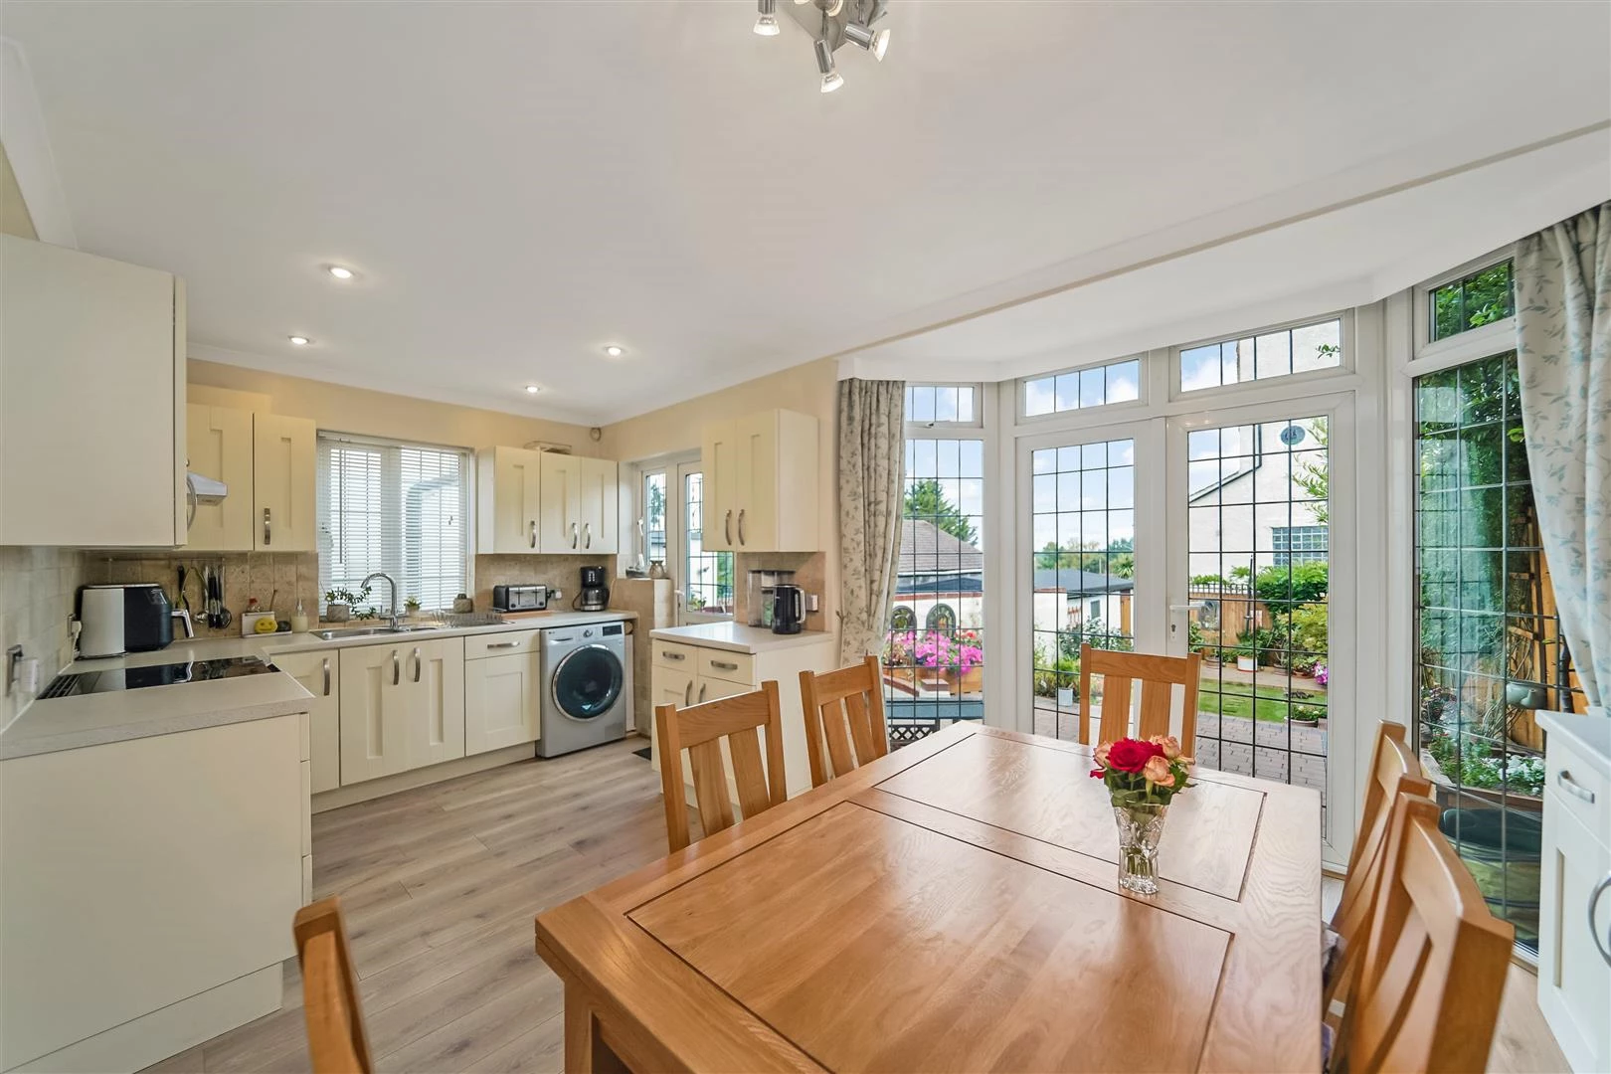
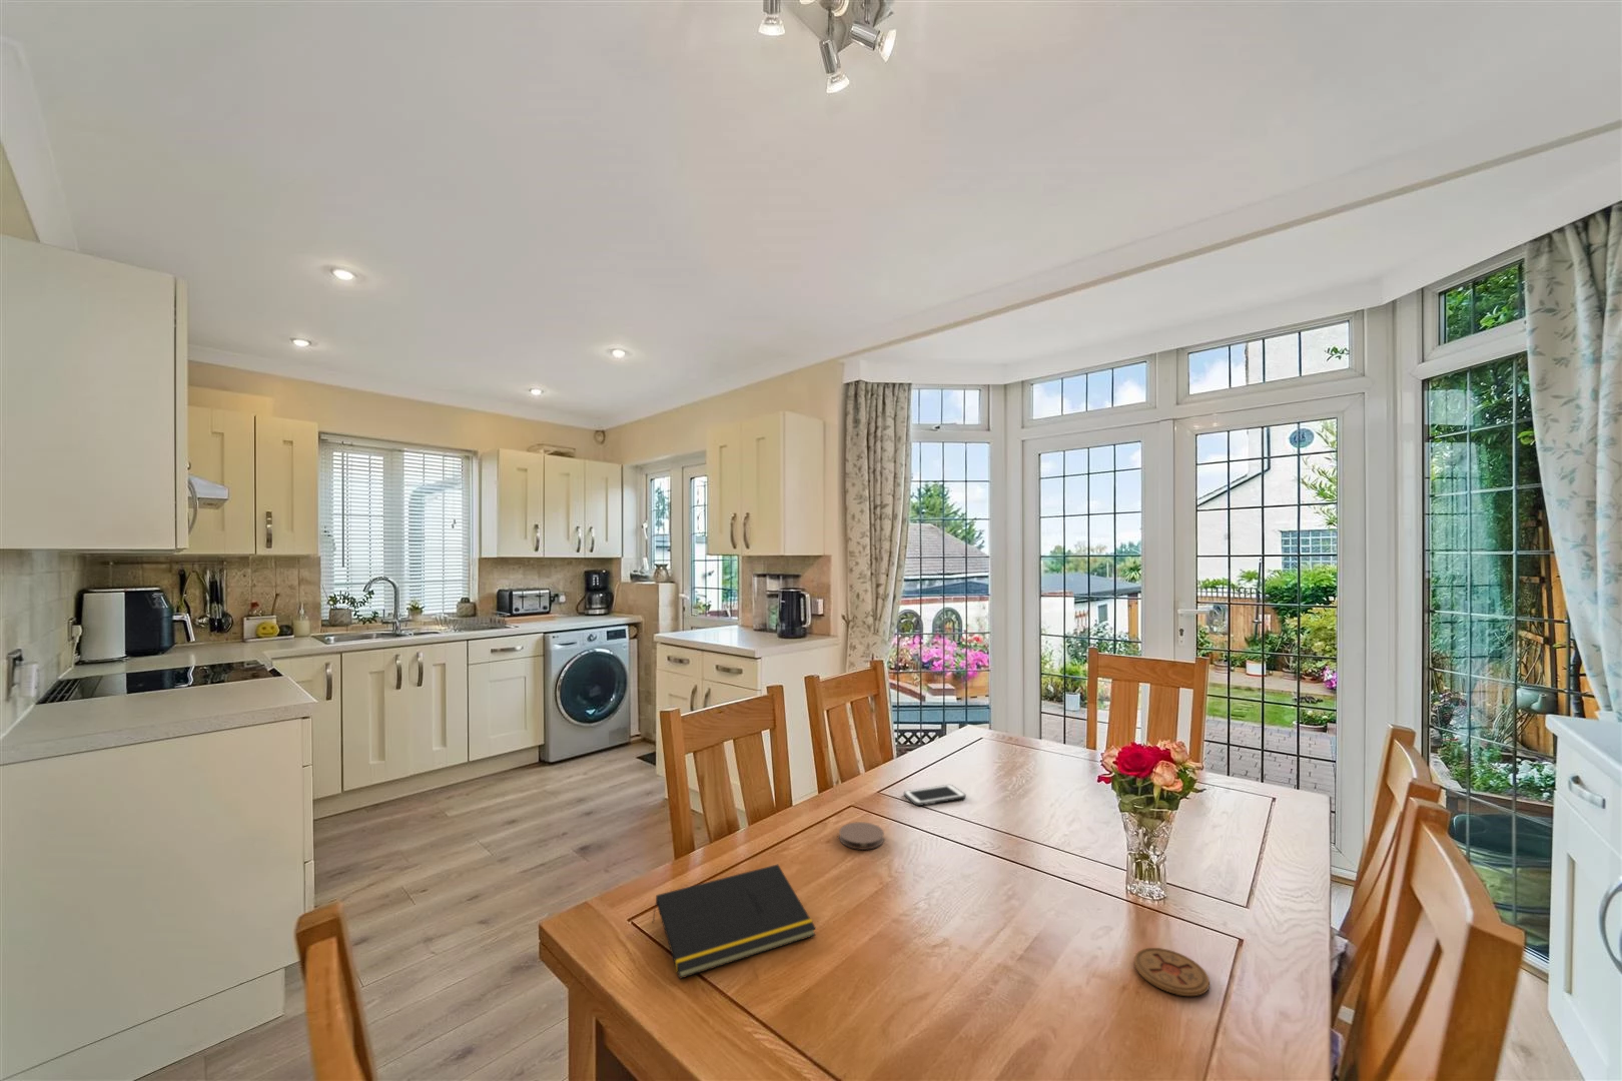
+ coaster [838,820,885,851]
+ coaster [1133,947,1210,997]
+ notepad [652,864,817,980]
+ cell phone [903,784,967,807]
